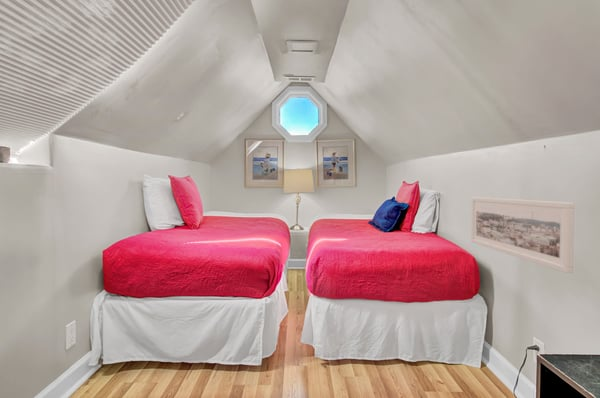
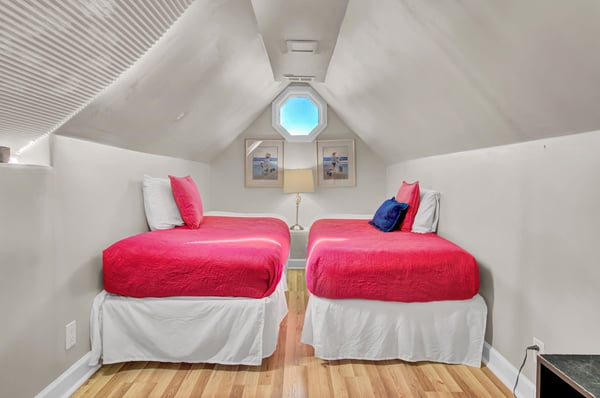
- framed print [470,196,575,274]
